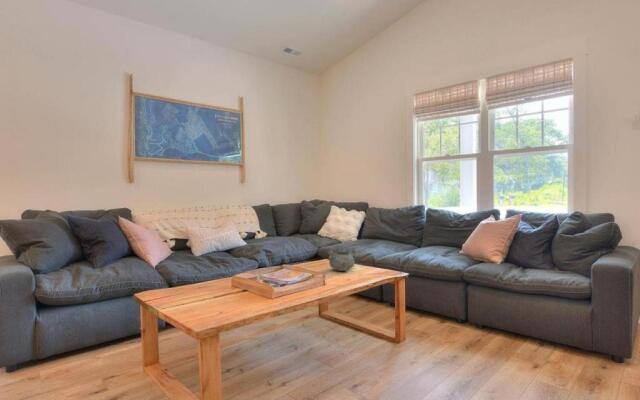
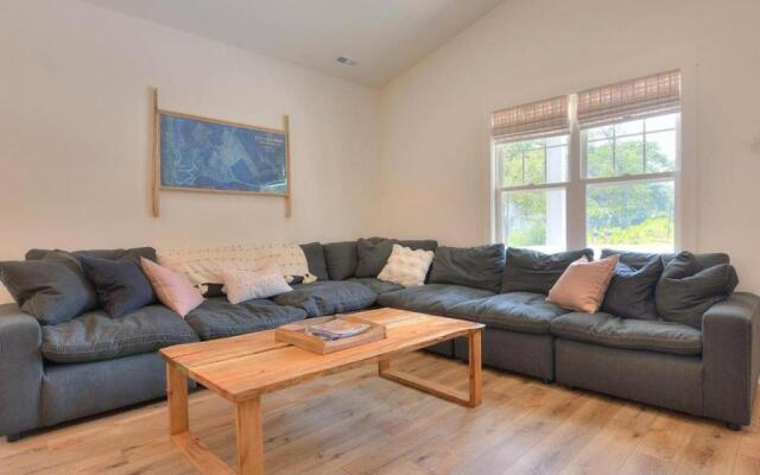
- decorative bowl [326,248,359,272]
